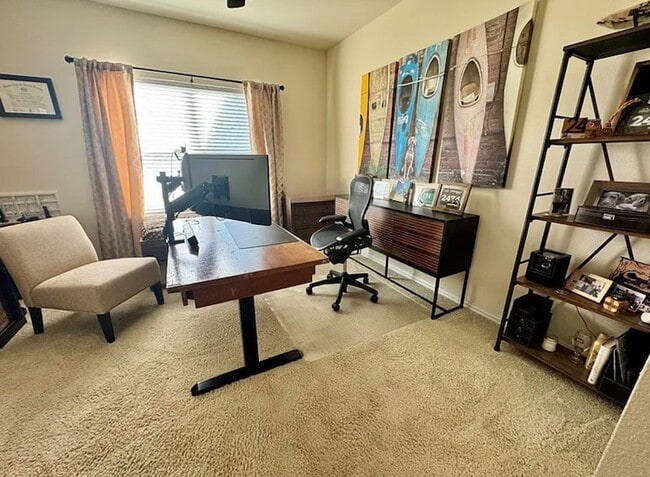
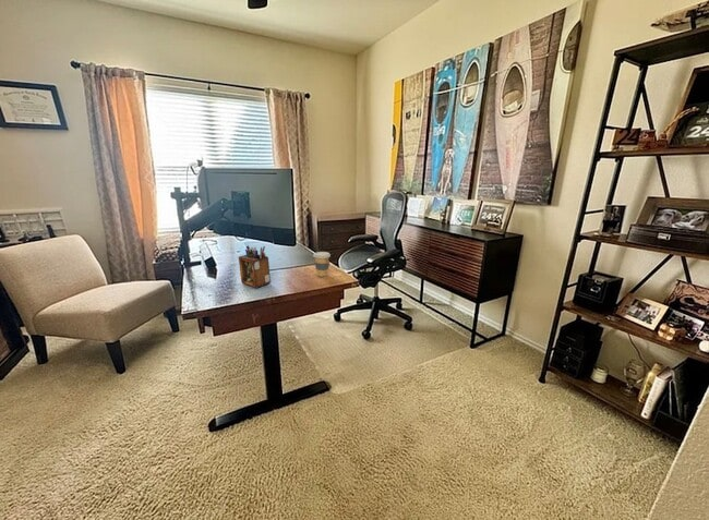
+ coffee cup [312,251,332,278]
+ desk organizer [238,244,272,289]
